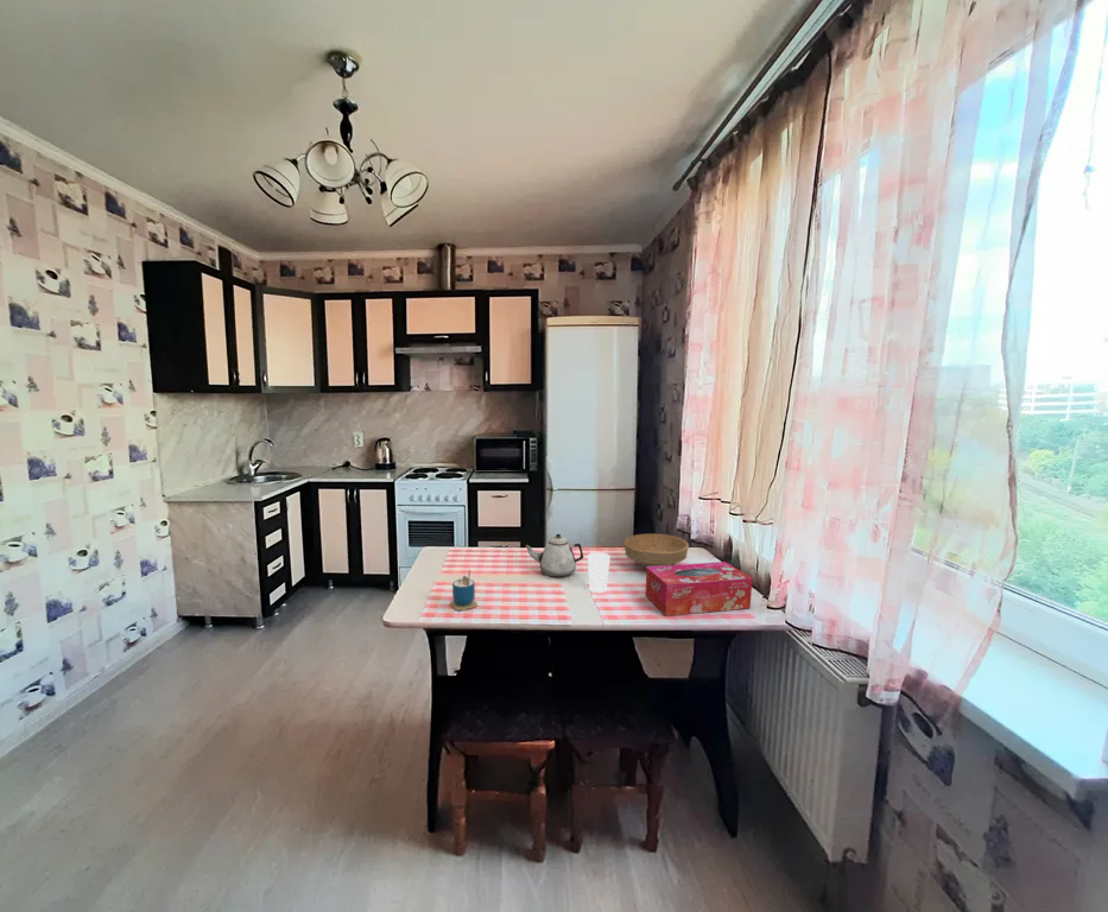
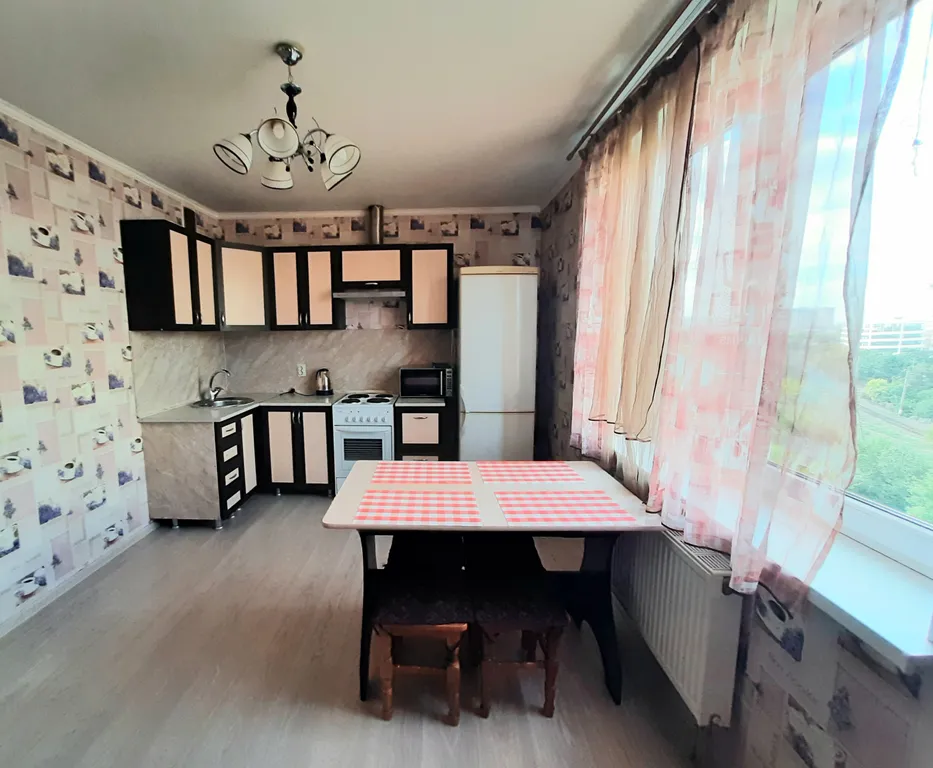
- cup [449,569,479,612]
- cup [587,551,612,594]
- bowl [622,533,690,569]
- teapot [525,533,584,578]
- tissue box [645,560,753,618]
